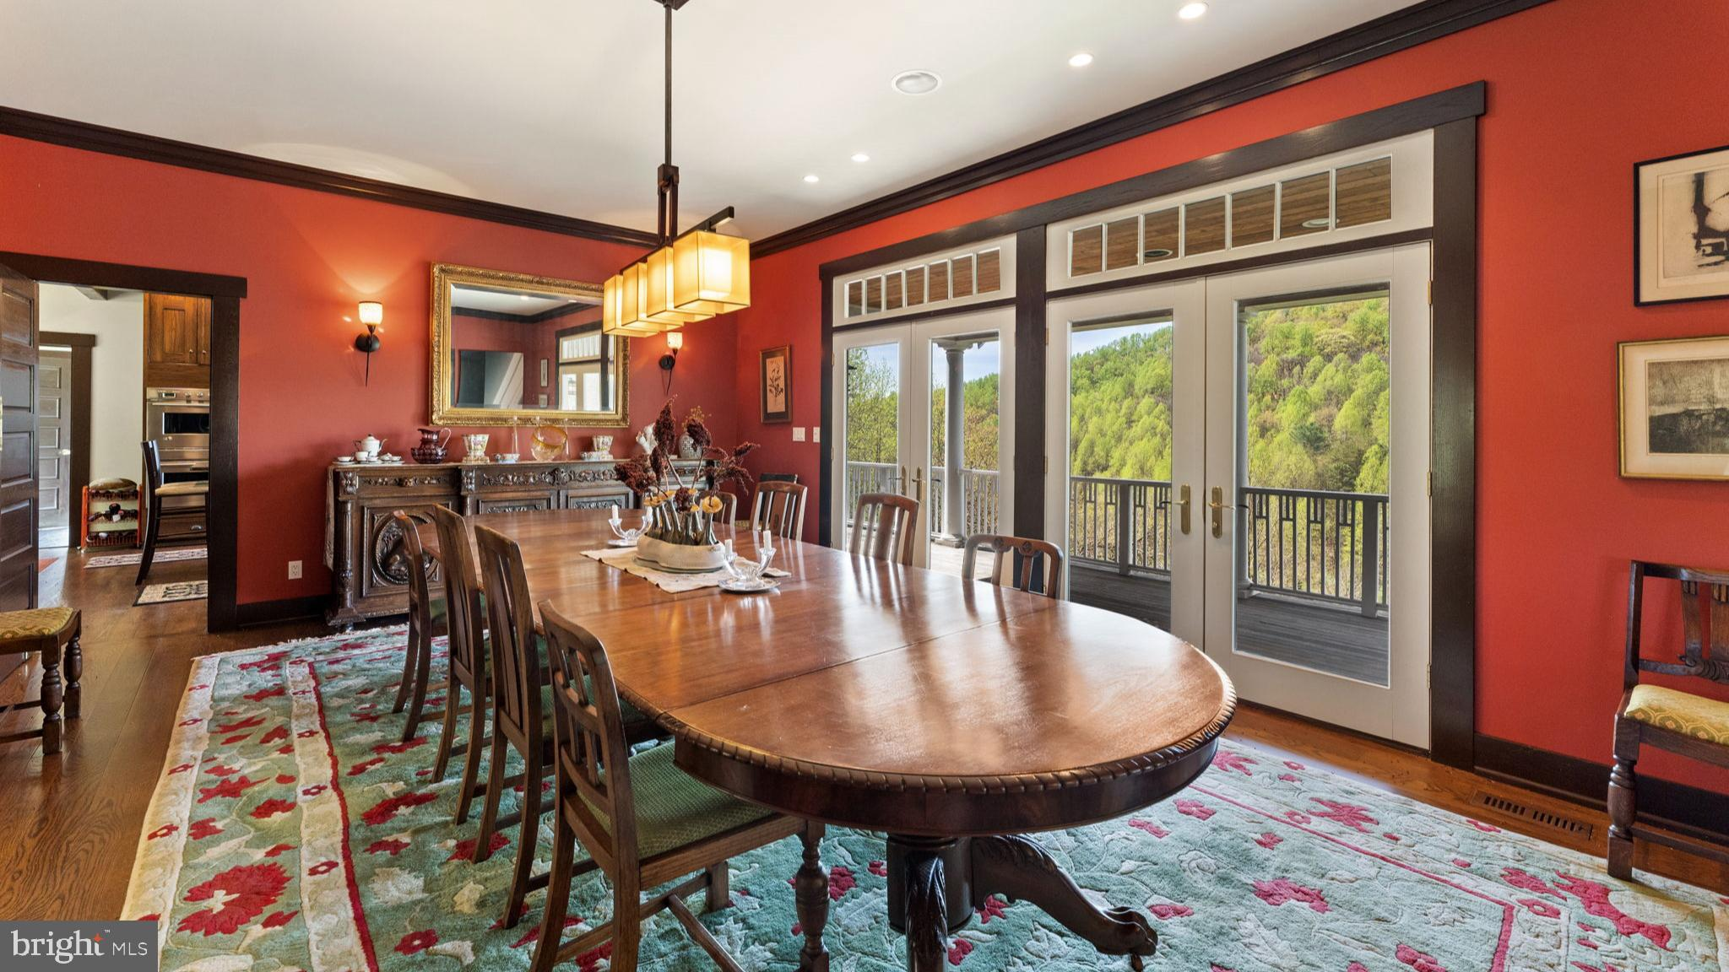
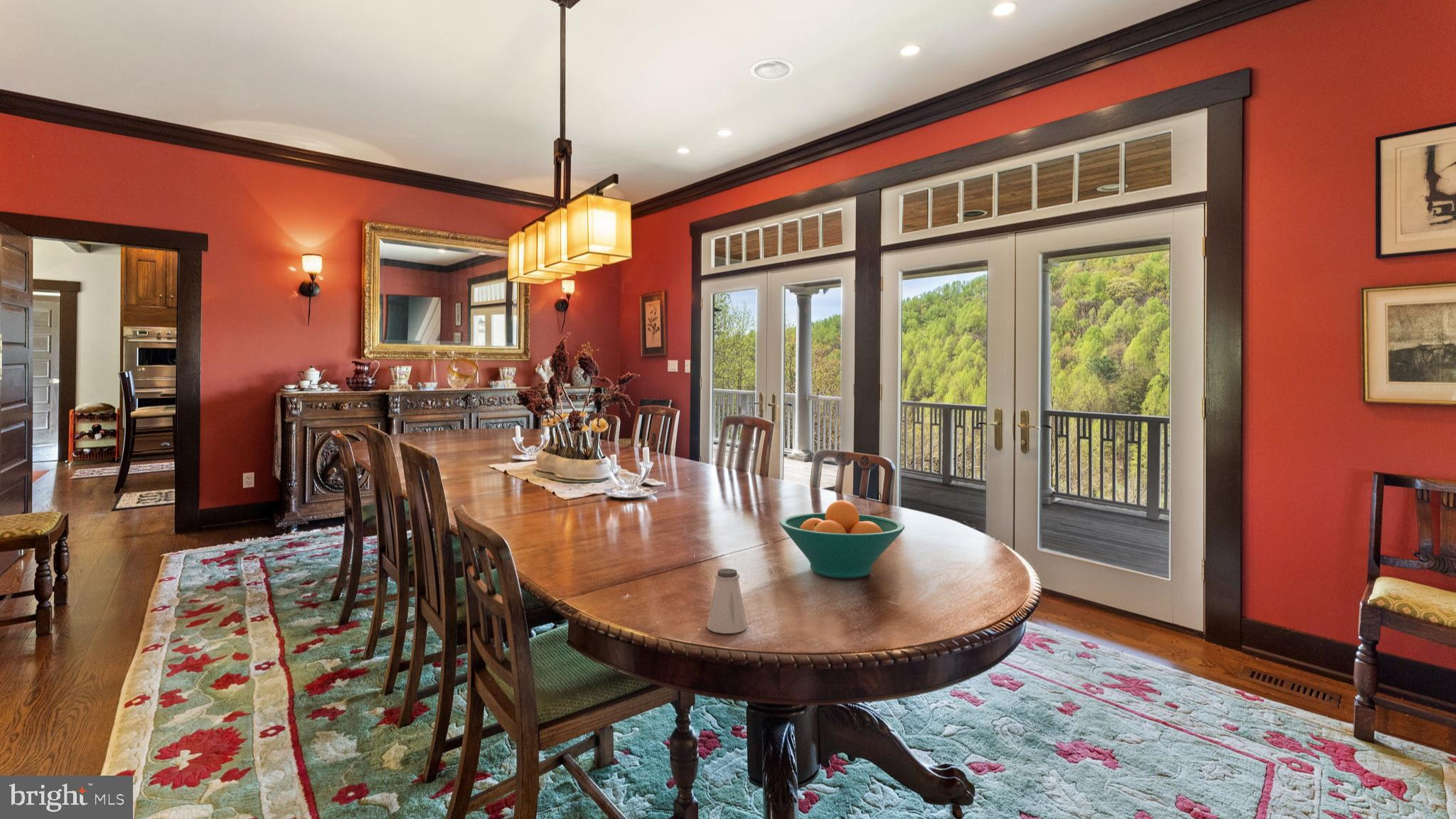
+ fruit bowl [779,499,905,579]
+ saltshaker [706,568,748,634]
